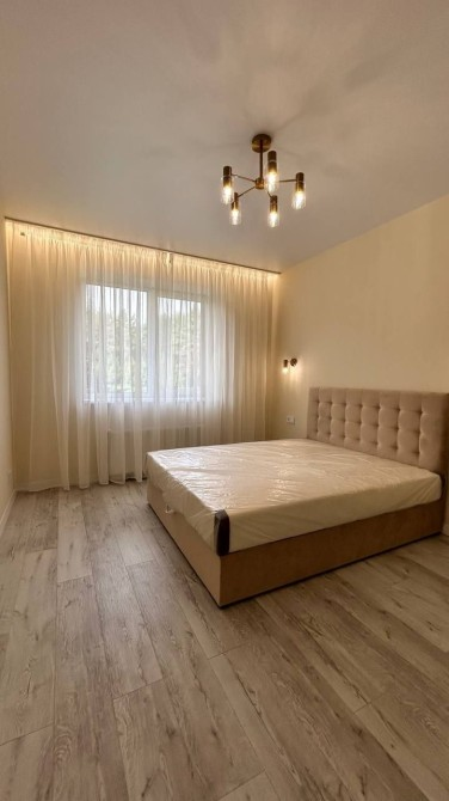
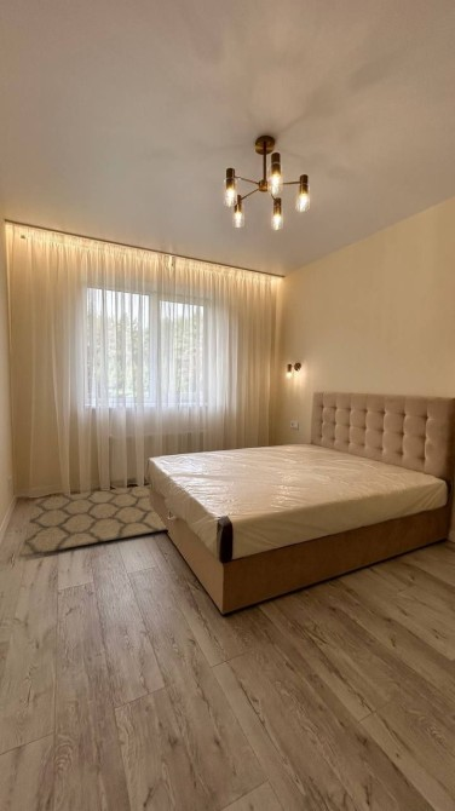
+ rug [19,484,168,558]
